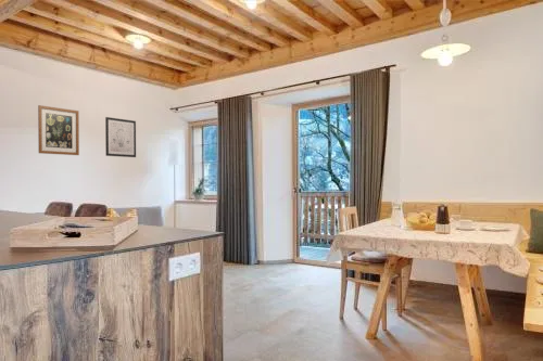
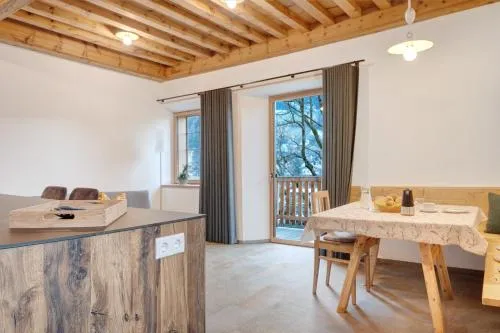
- wall art [104,116,137,158]
- wall art [37,104,80,156]
